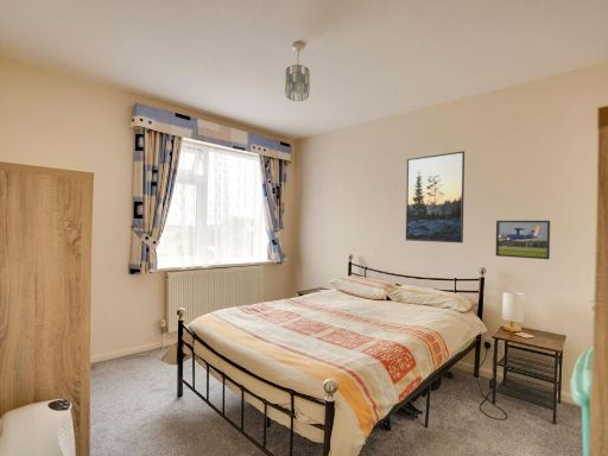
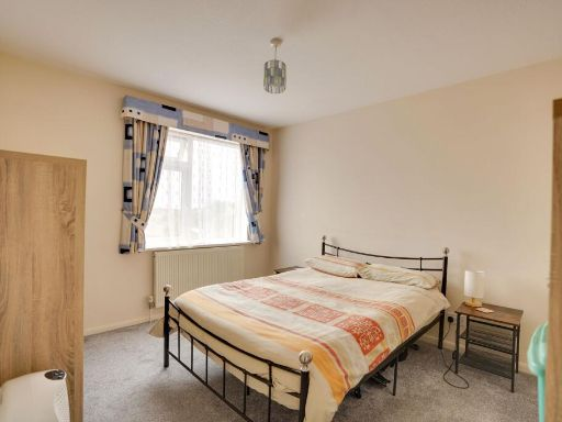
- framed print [494,220,551,260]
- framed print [405,150,466,243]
